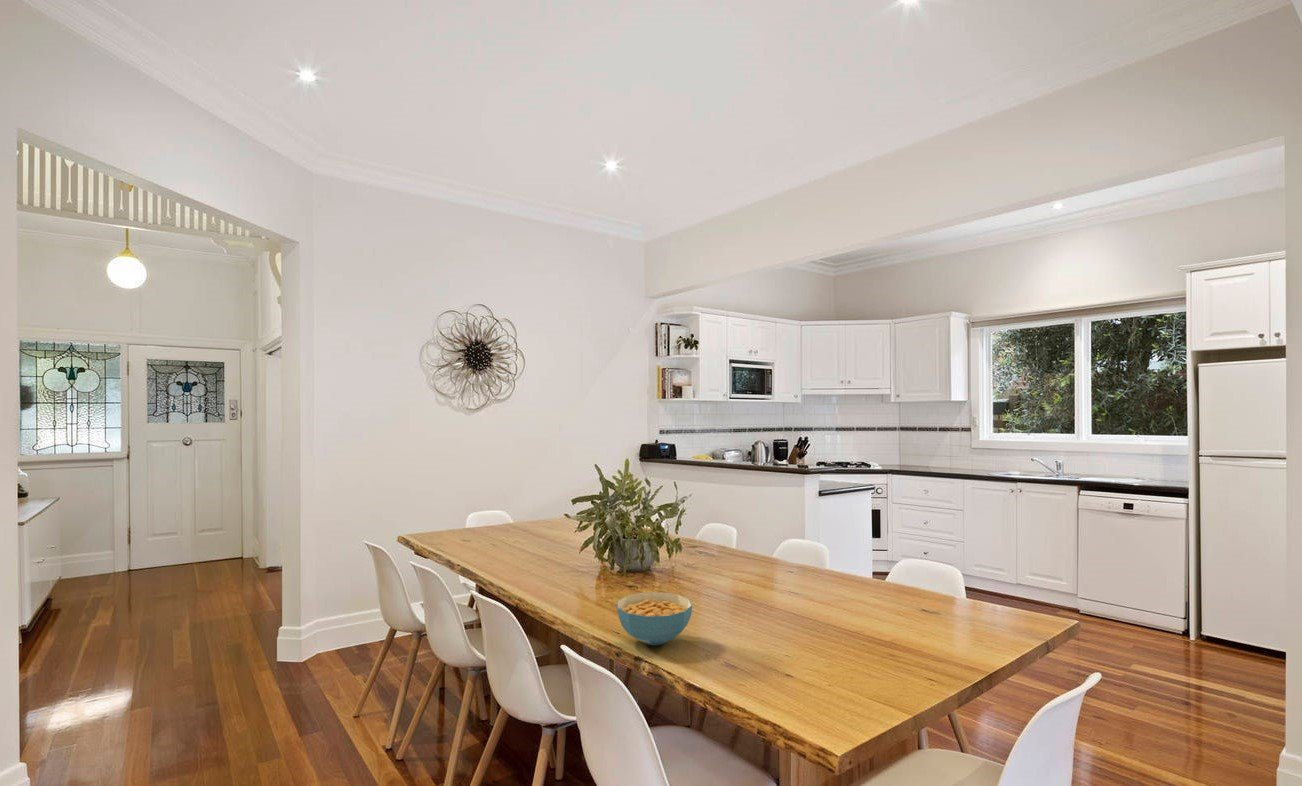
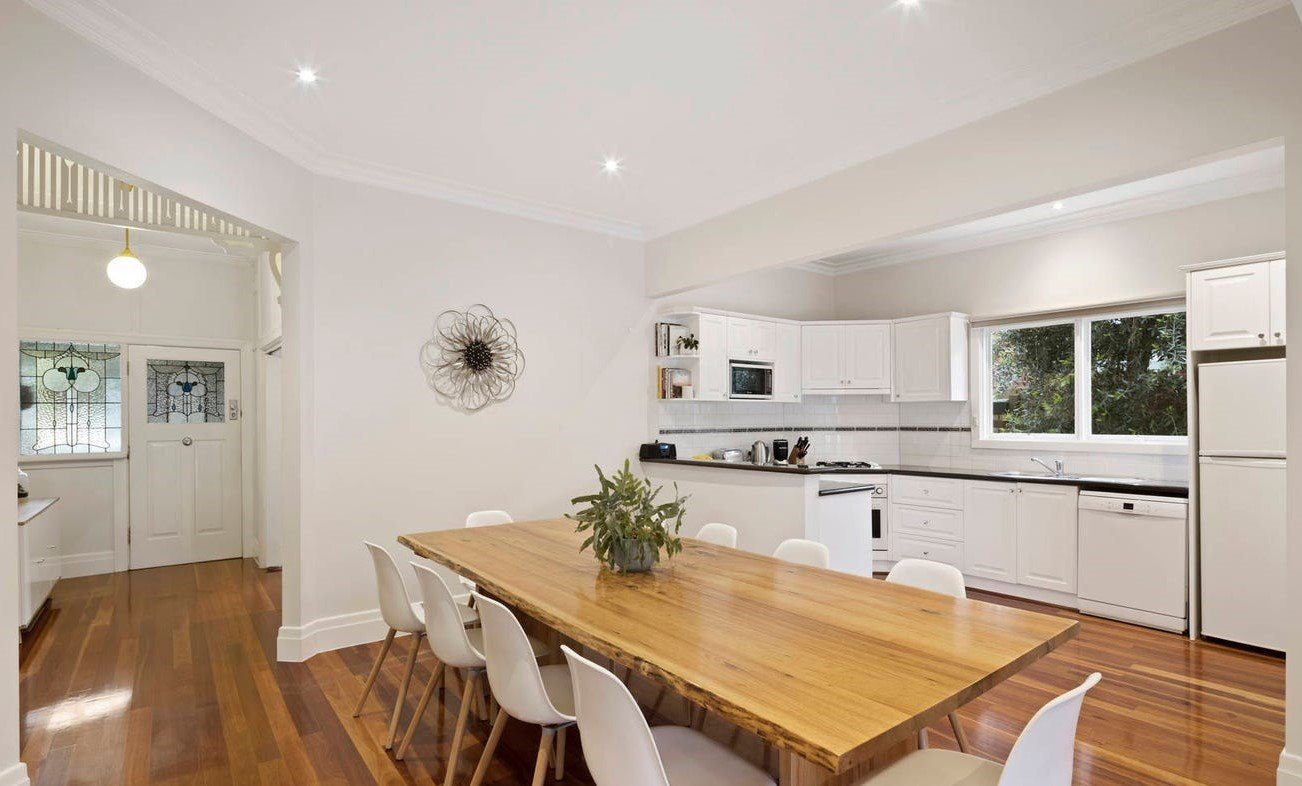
- cereal bowl [616,591,693,646]
